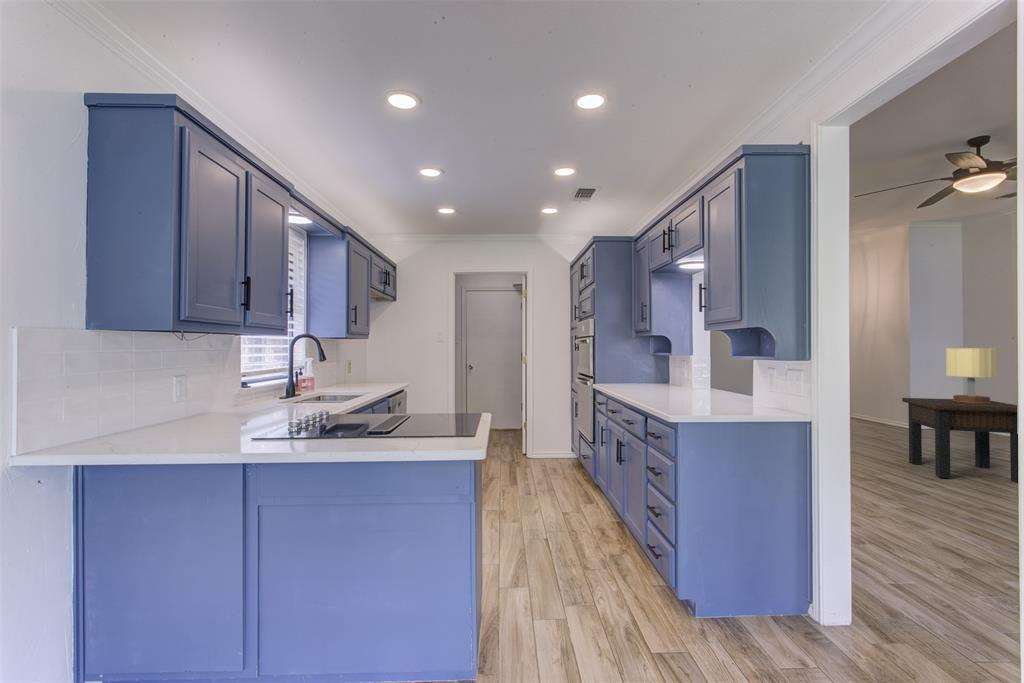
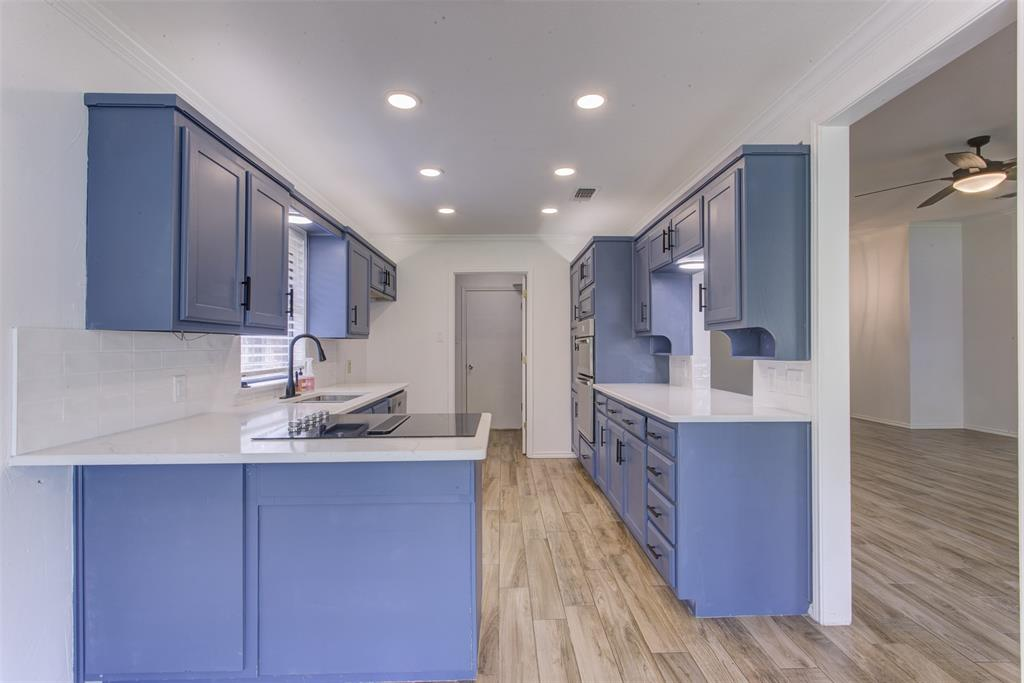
- table lamp [945,347,999,403]
- side table [901,397,1019,484]
